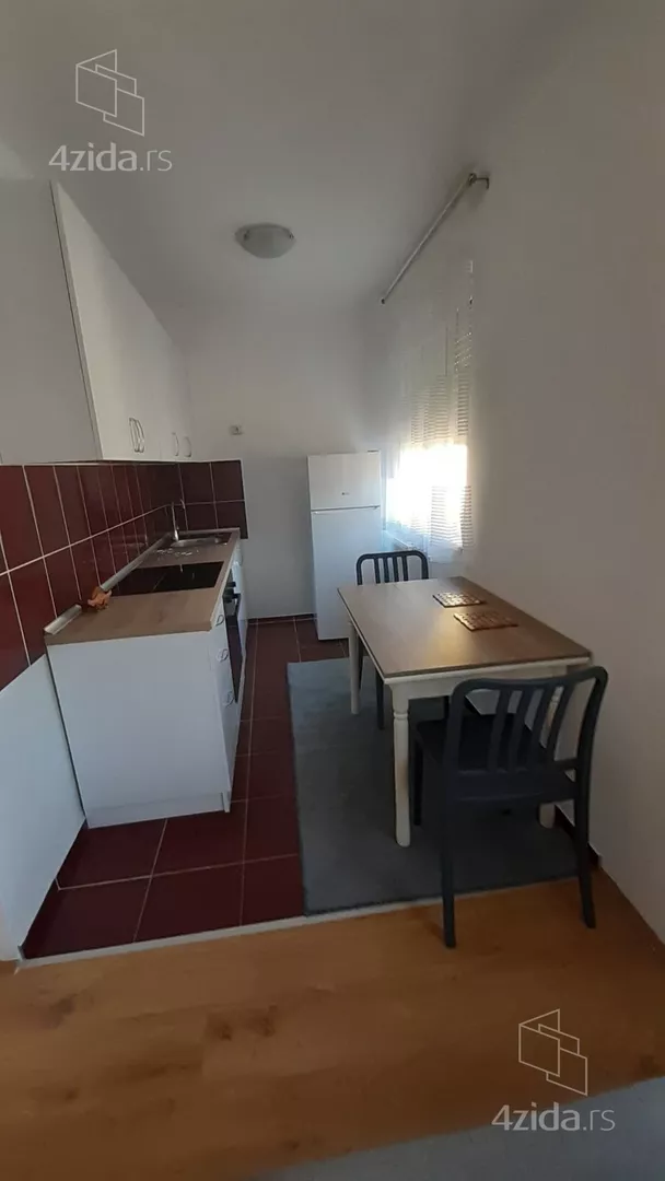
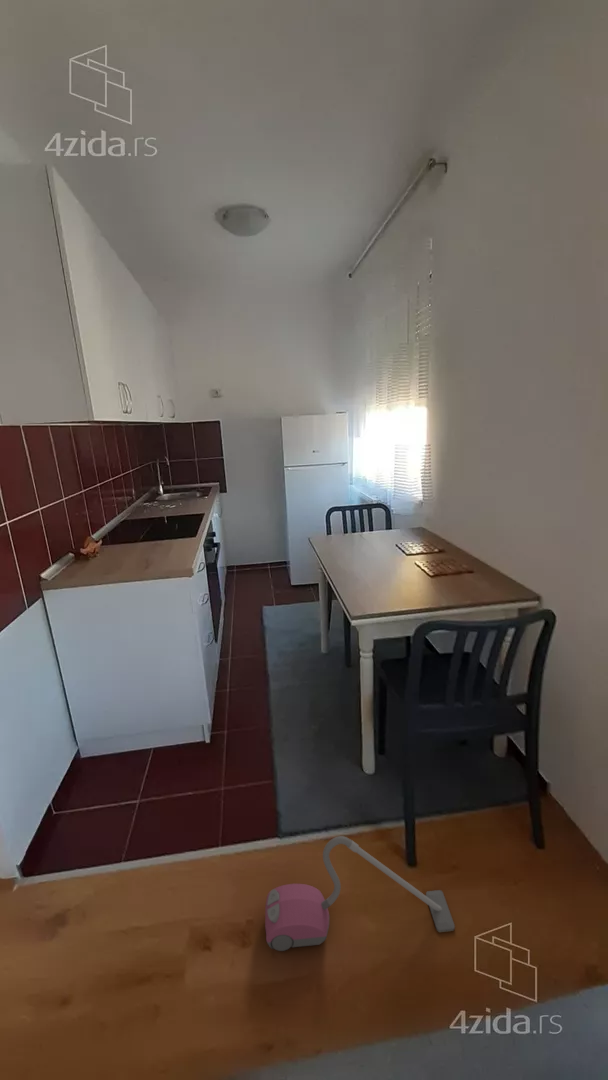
+ vacuum cleaner [264,835,456,952]
